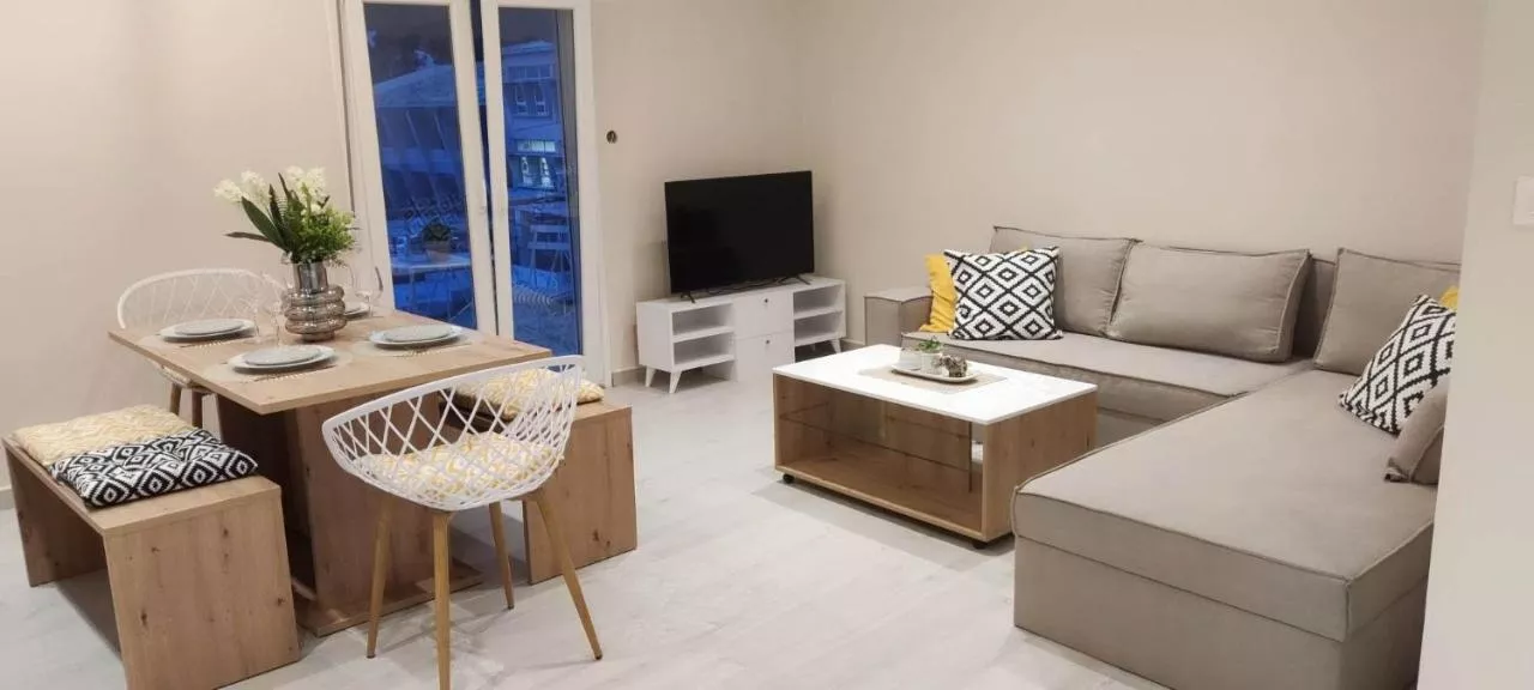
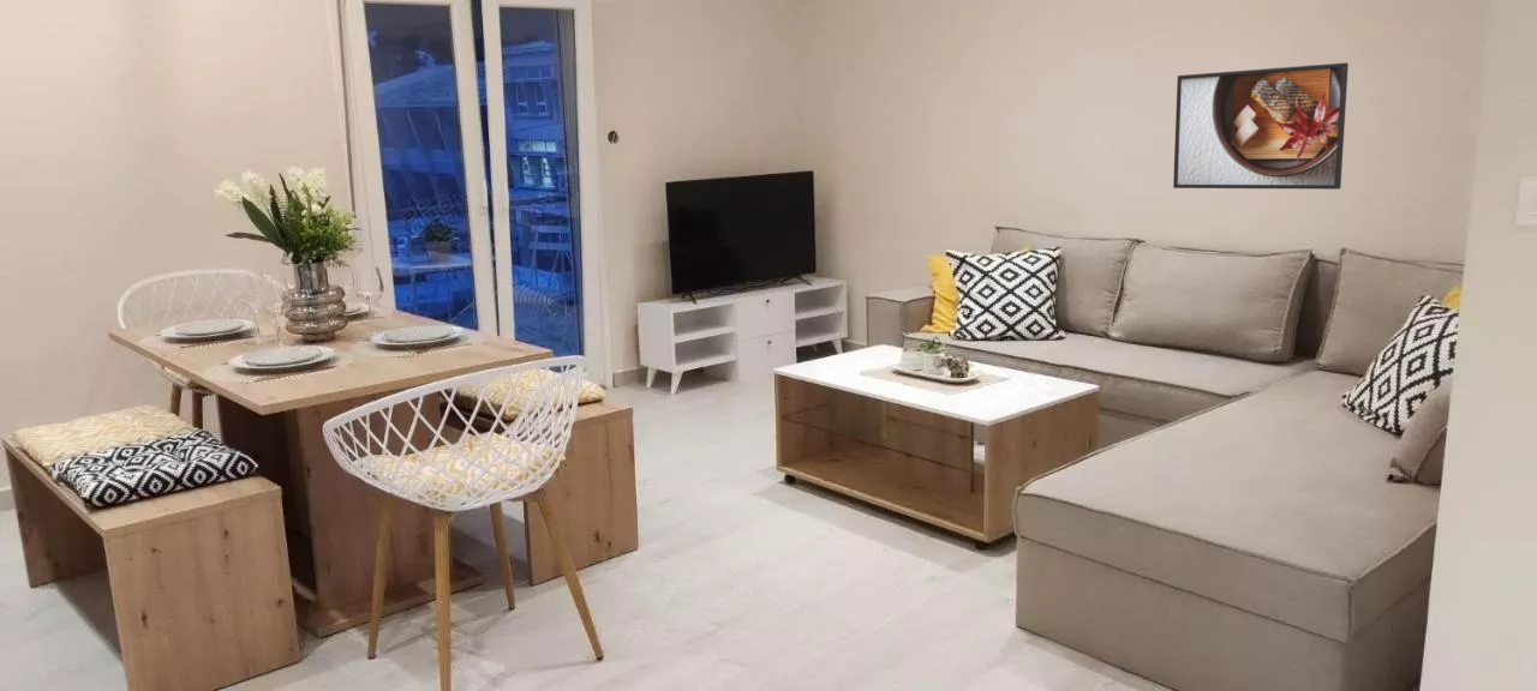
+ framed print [1172,61,1350,191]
